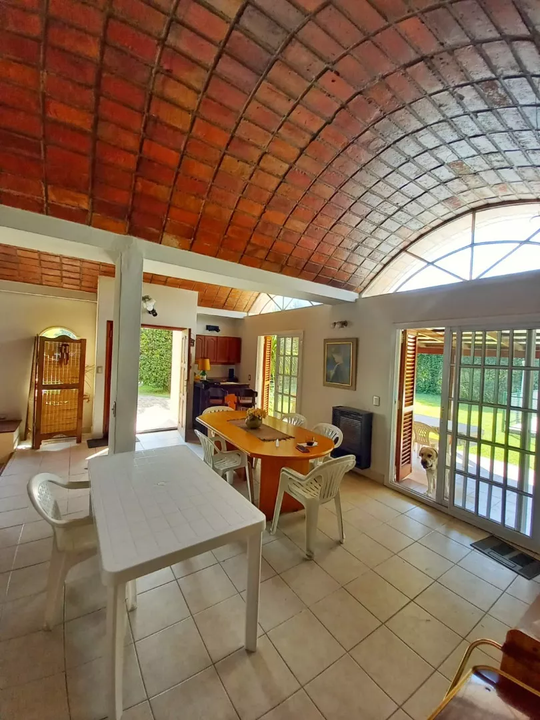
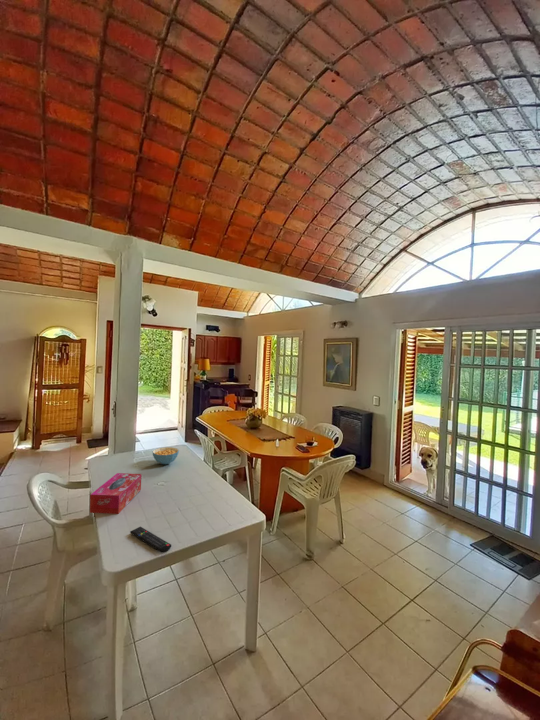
+ remote control [129,526,172,553]
+ cereal bowl [152,446,180,465]
+ tissue box [89,472,142,515]
